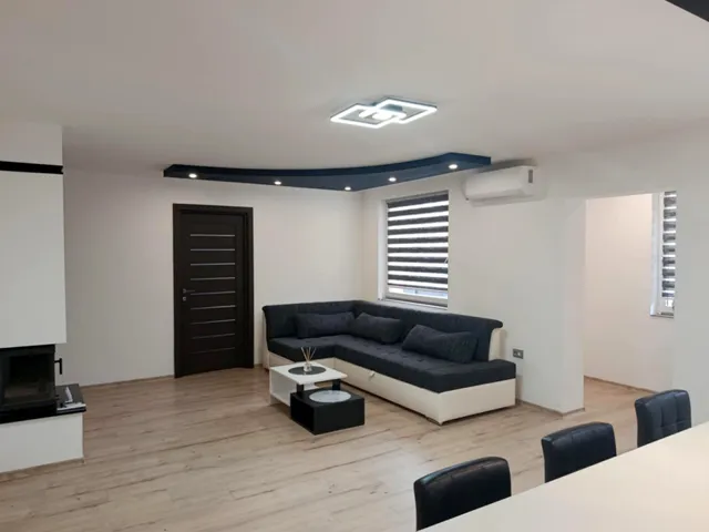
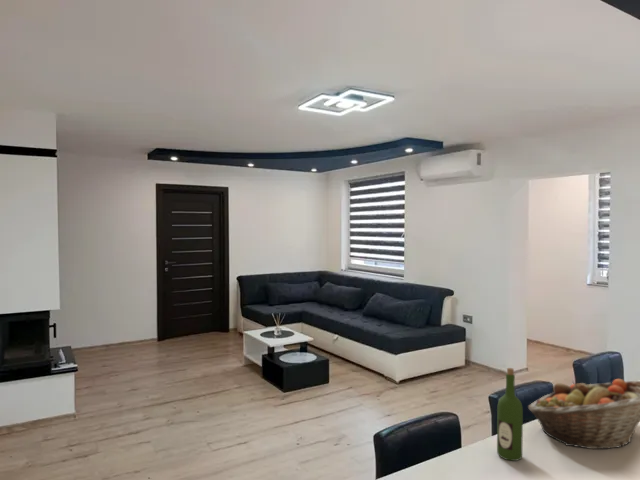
+ fruit basket [527,378,640,450]
+ wine bottle [496,367,524,462]
